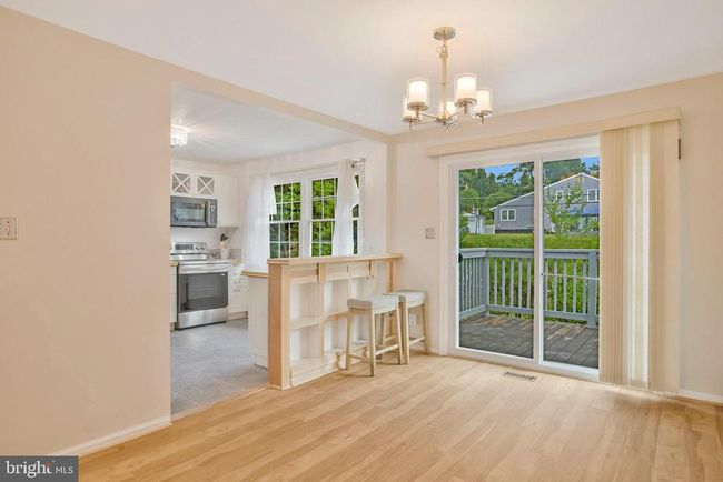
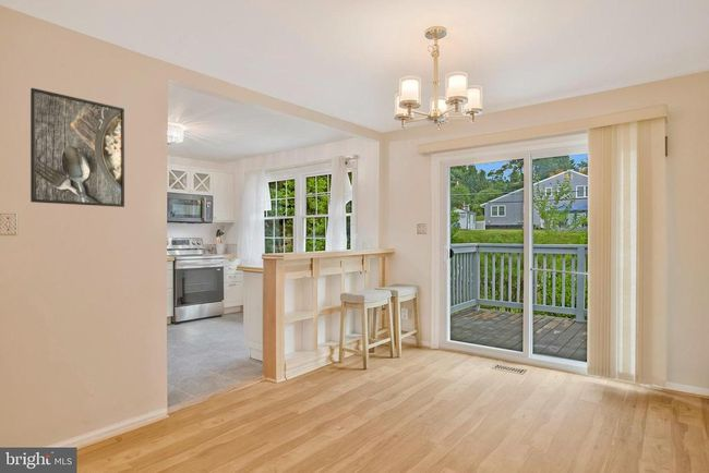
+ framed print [29,87,125,208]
